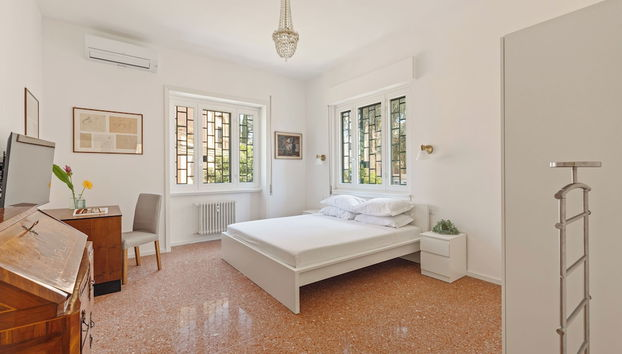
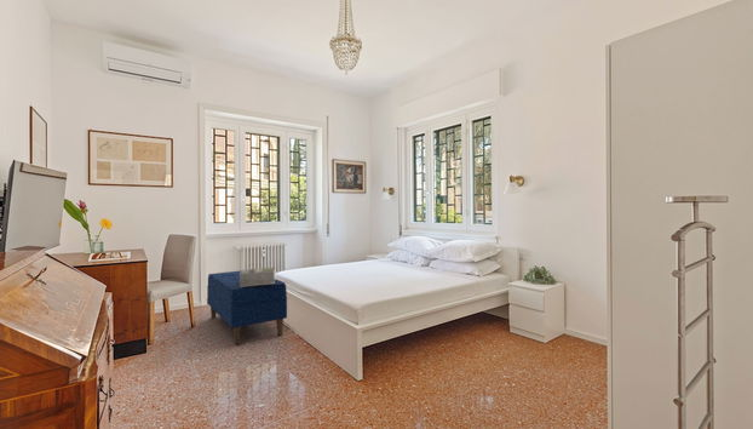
+ bench [206,269,288,345]
+ decorative box [240,267,276,287]
